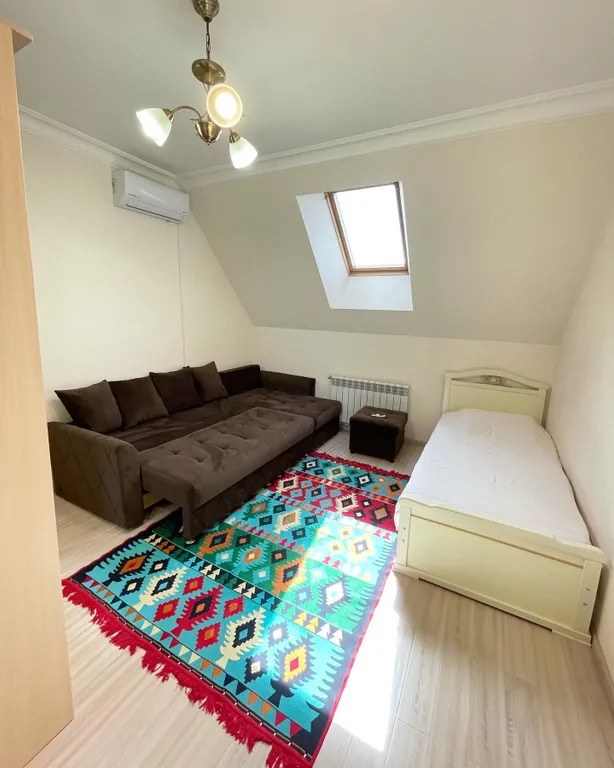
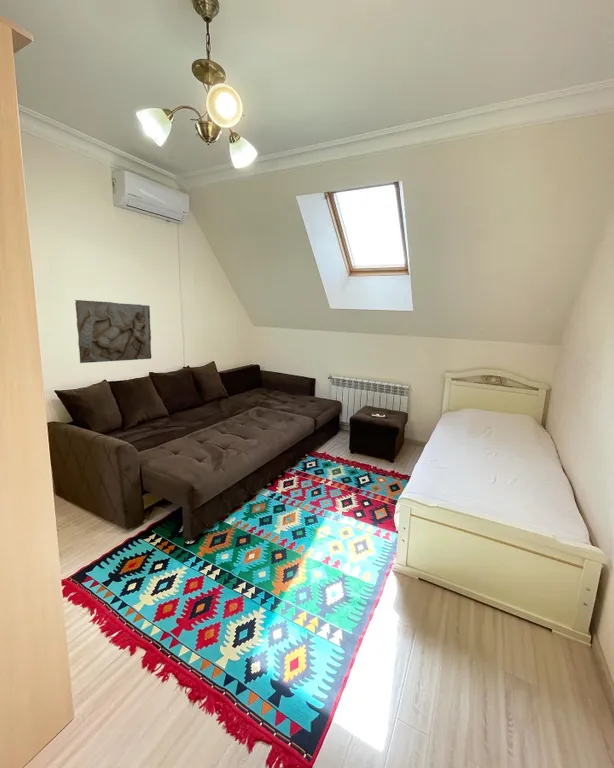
+ relief sculpture [74,299,152,364]
